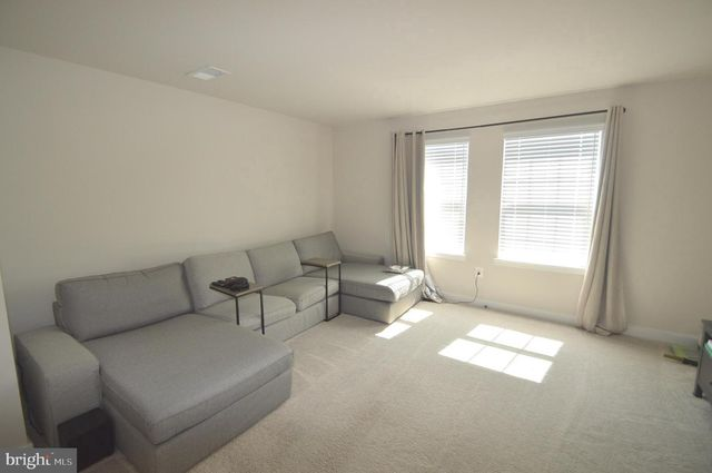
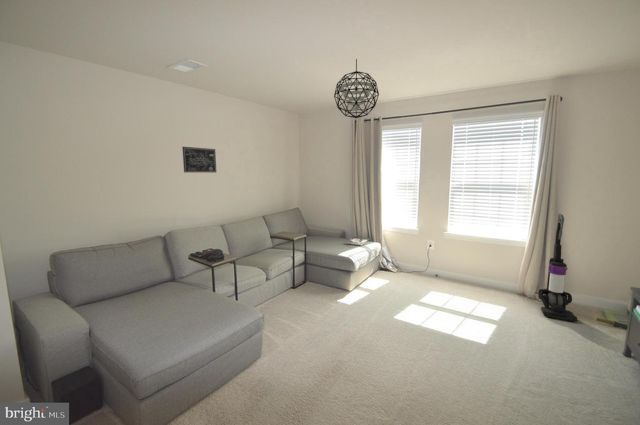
+ vacuum cleaner [537,213,578,323]
+ wall art [181,146,217,173]
+ pendant light [333,58,380,119]
